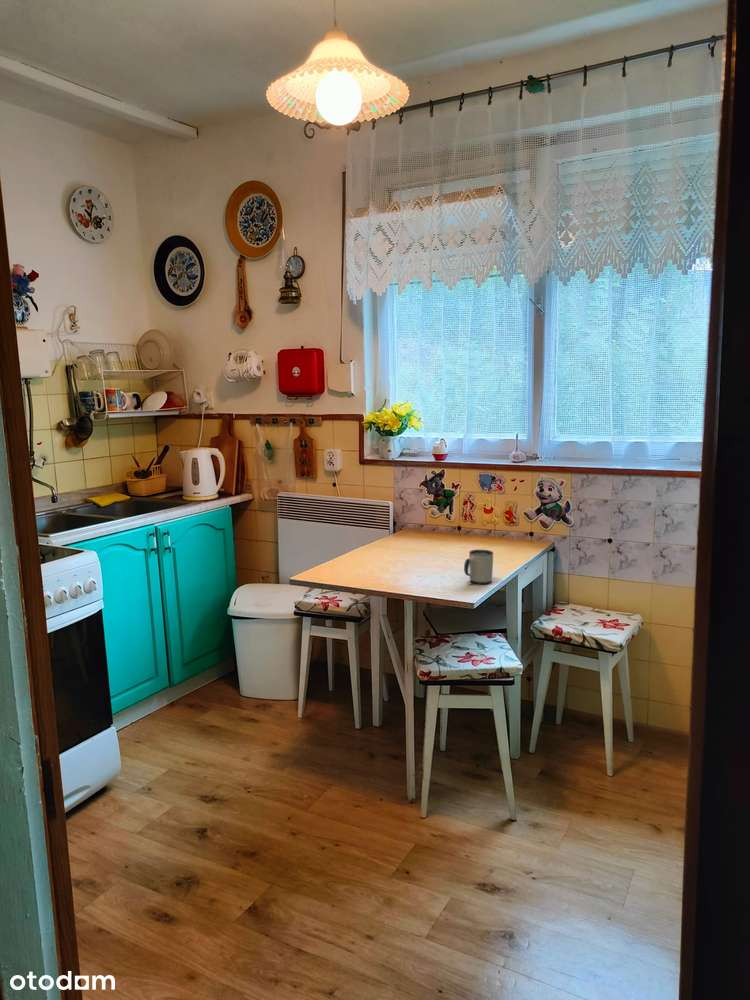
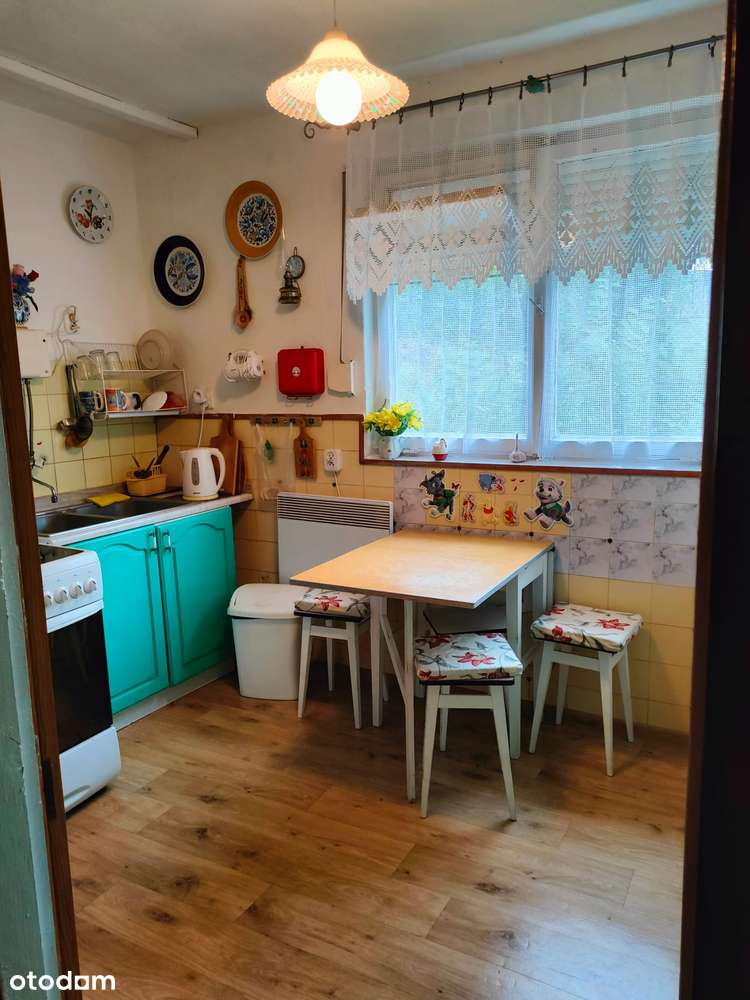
- mug [463,549,494,585]
